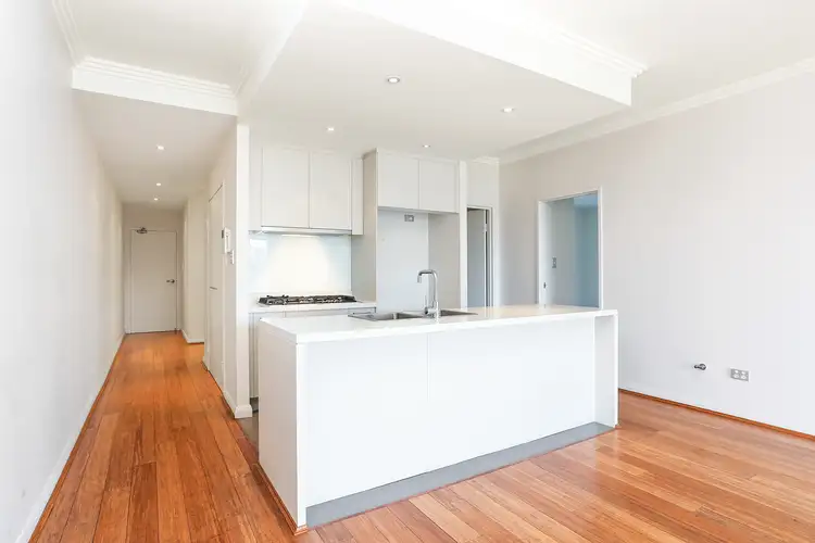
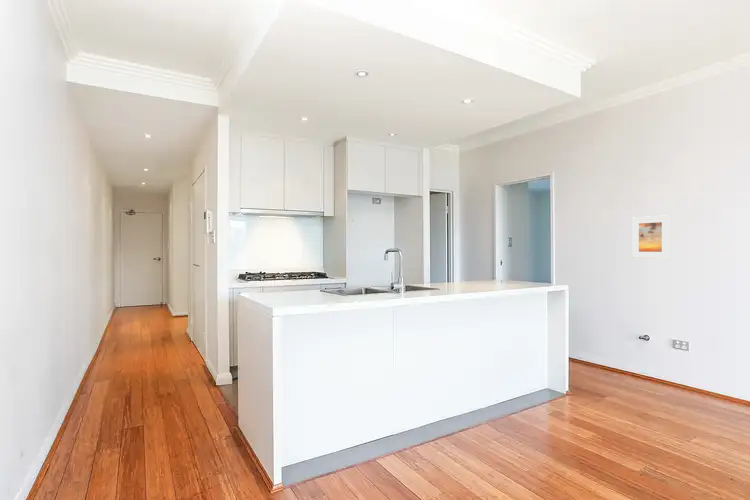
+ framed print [631,214,671,259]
